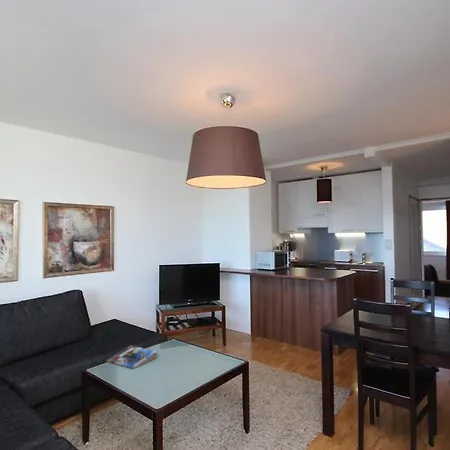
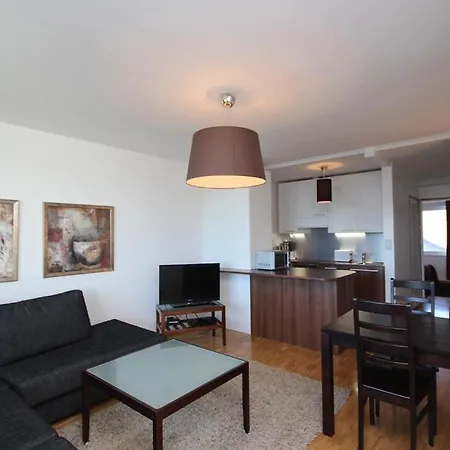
- magazine [105,344,159,370]
